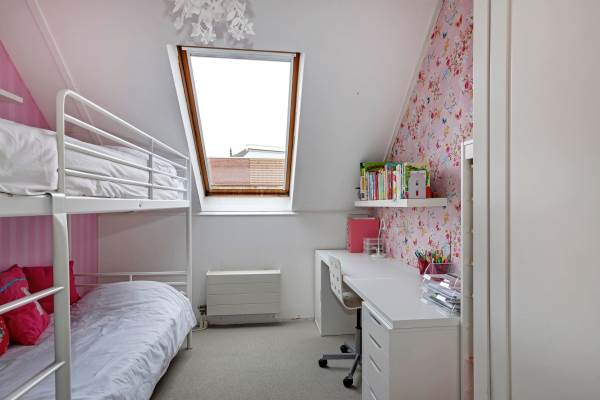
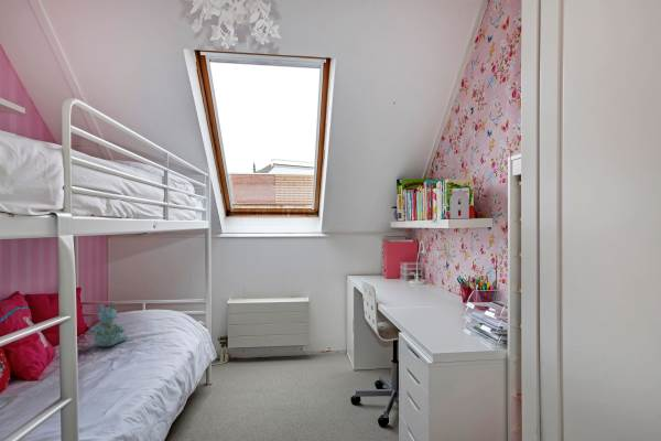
+ stuffed bear [88,303,129,347]
